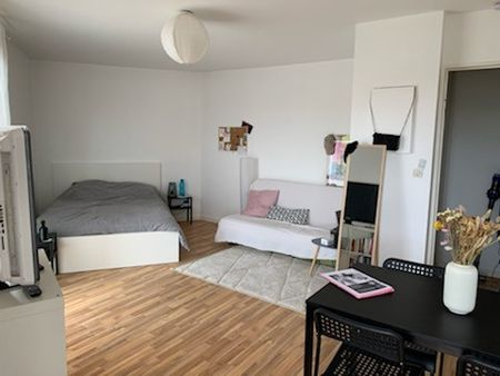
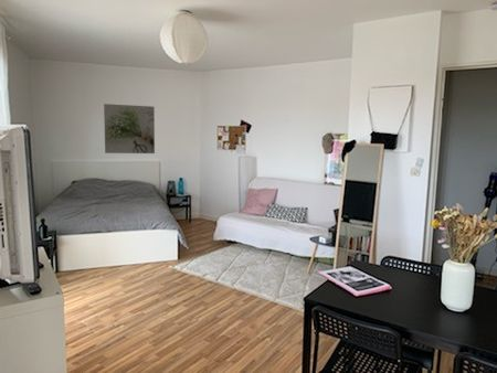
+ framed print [103,103,156,154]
